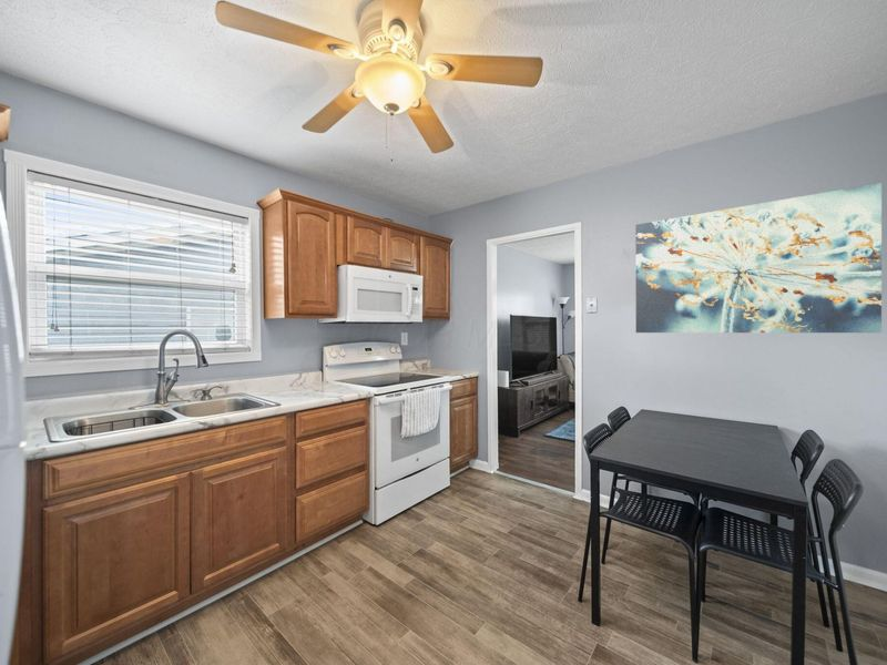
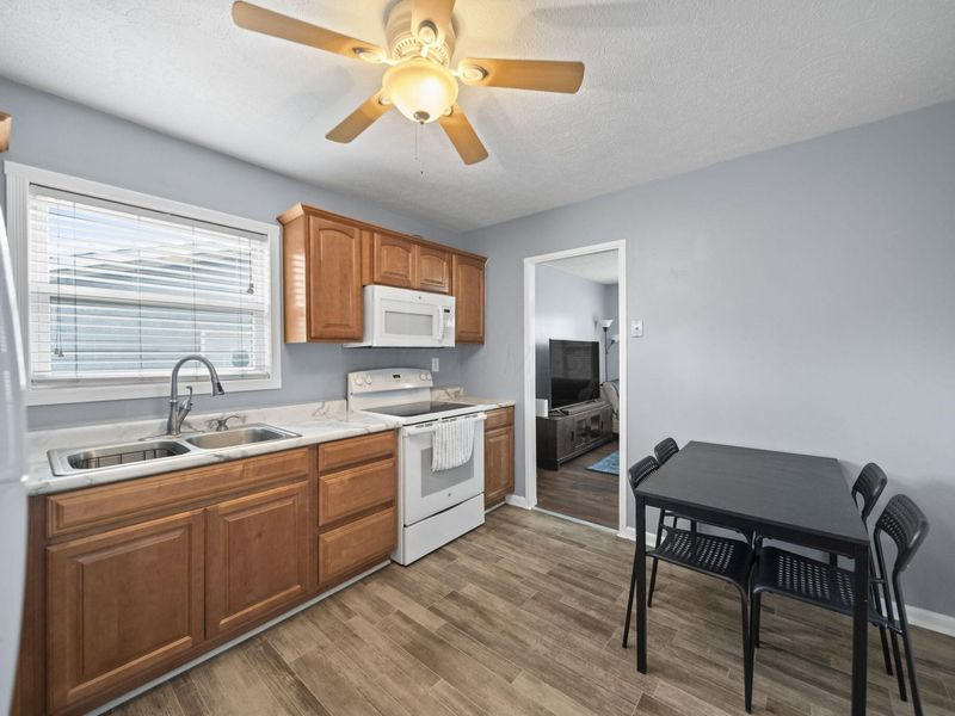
- wall art [634,182,883,334]
